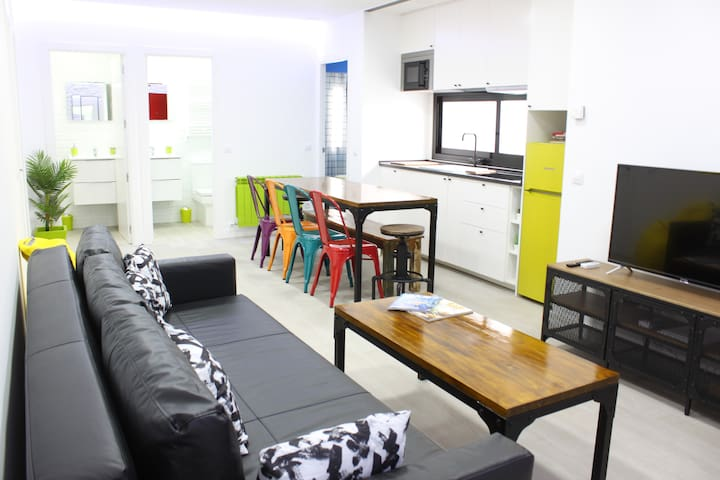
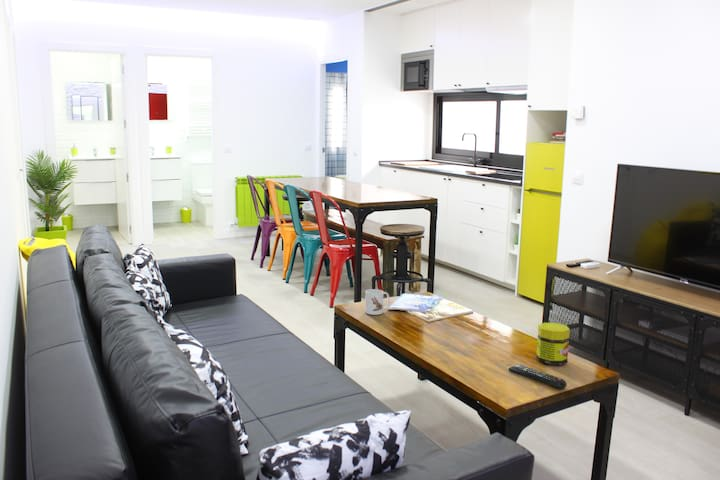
+ mug [364,288,390,316]
+ jar [535,322,571,366]
+ remote control [508,363,568,390]
